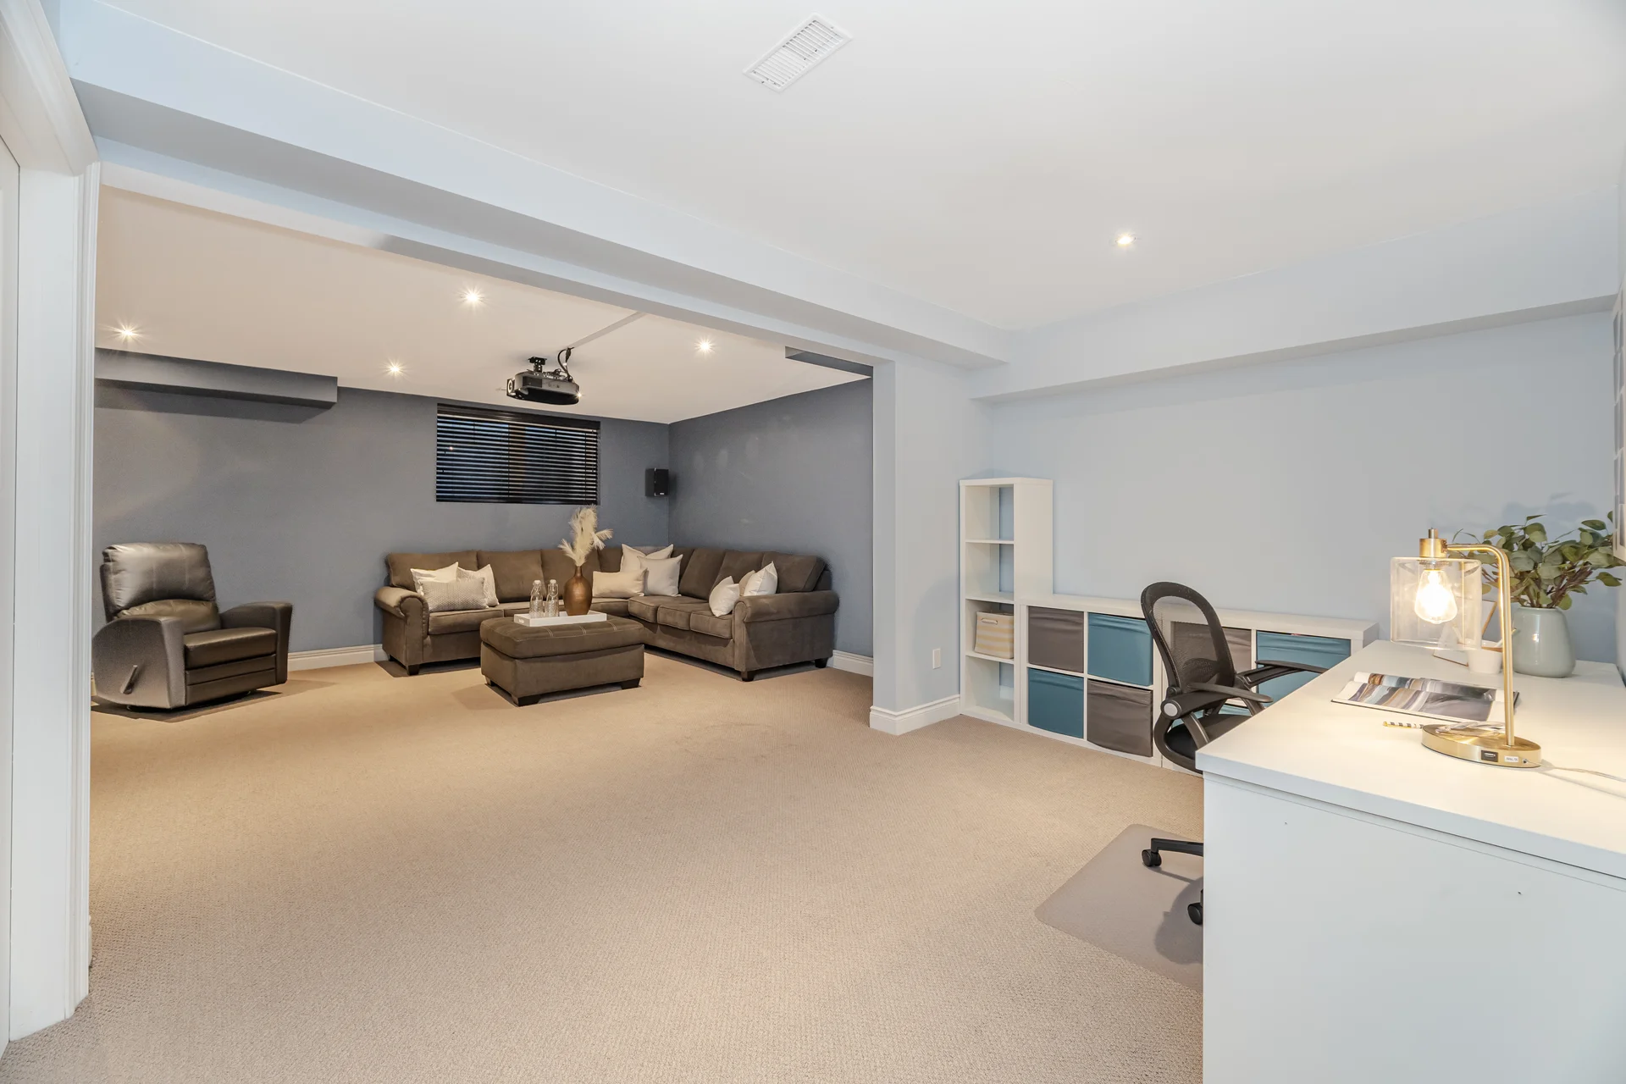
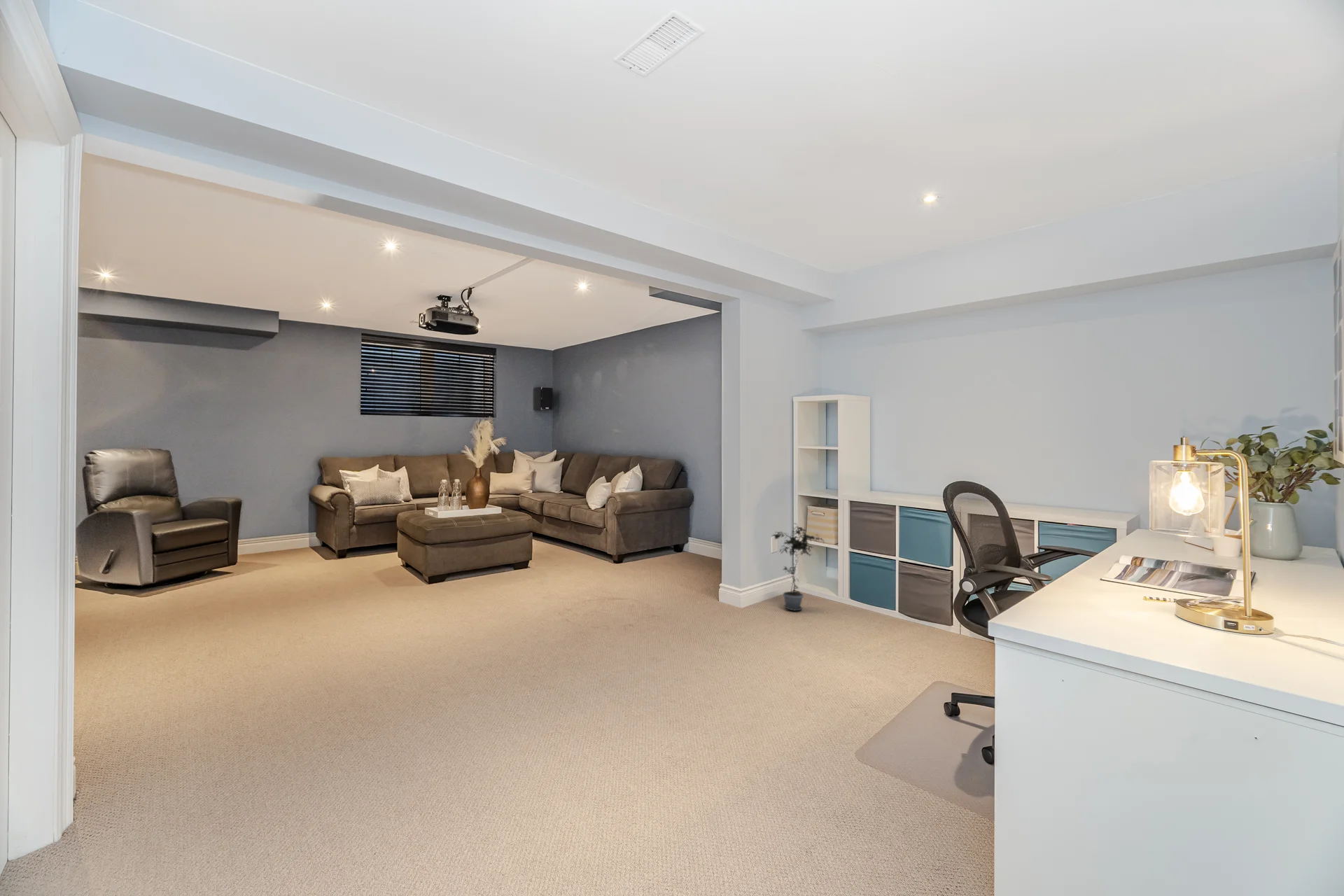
+ potted plant [771,522,825,611]
